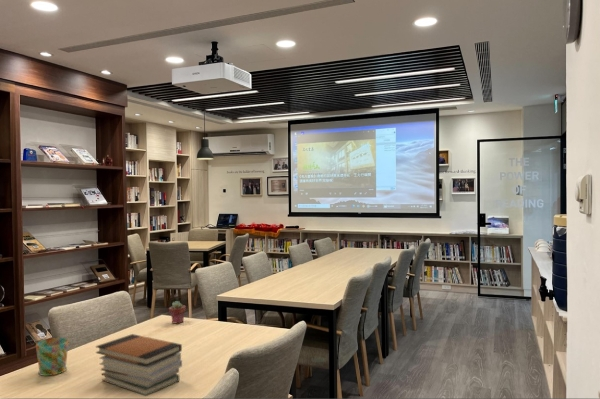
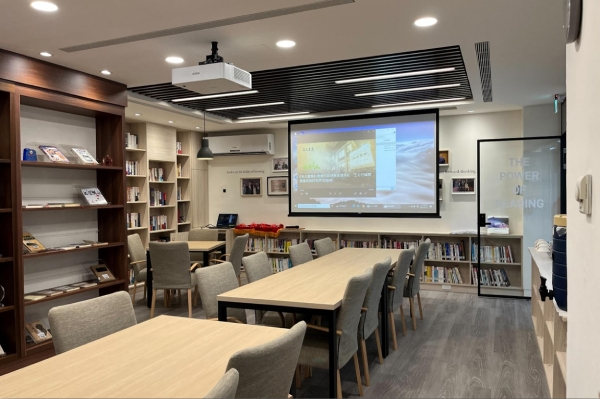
- potted succulent [168,300,187,324]
- mug [35,337,70,377]
- book stack [95,333,183,397]
